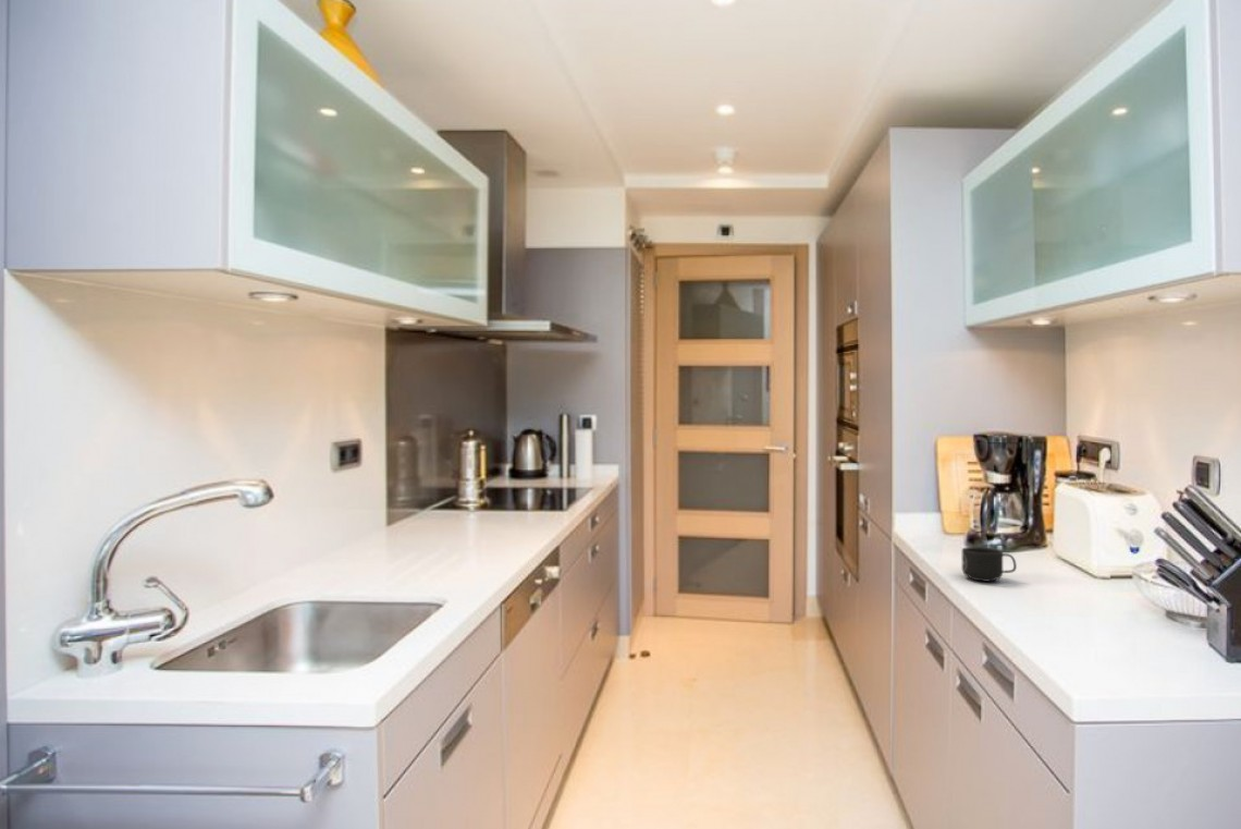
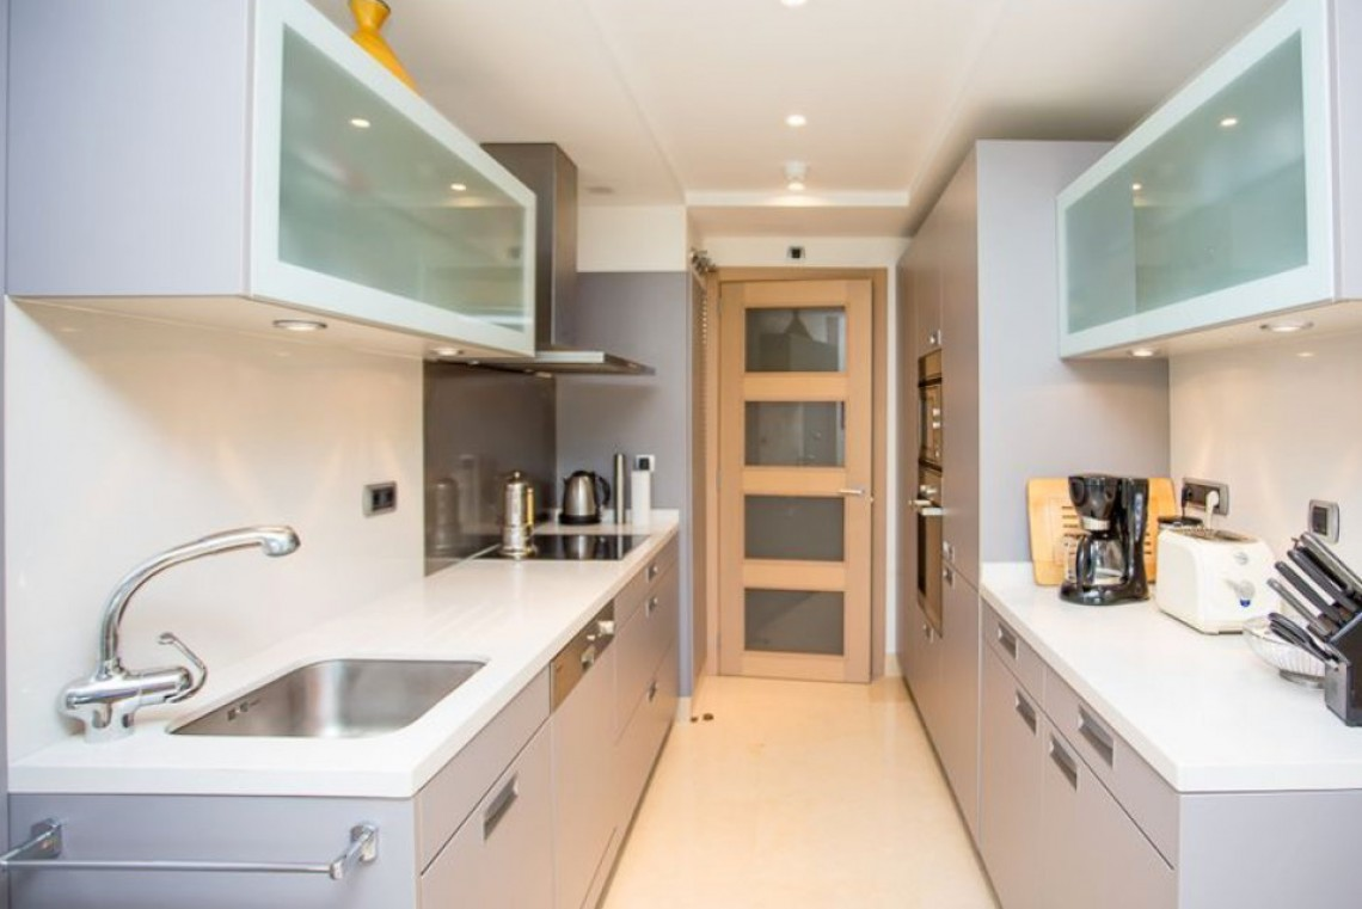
- mug [961,546,1018,583]
